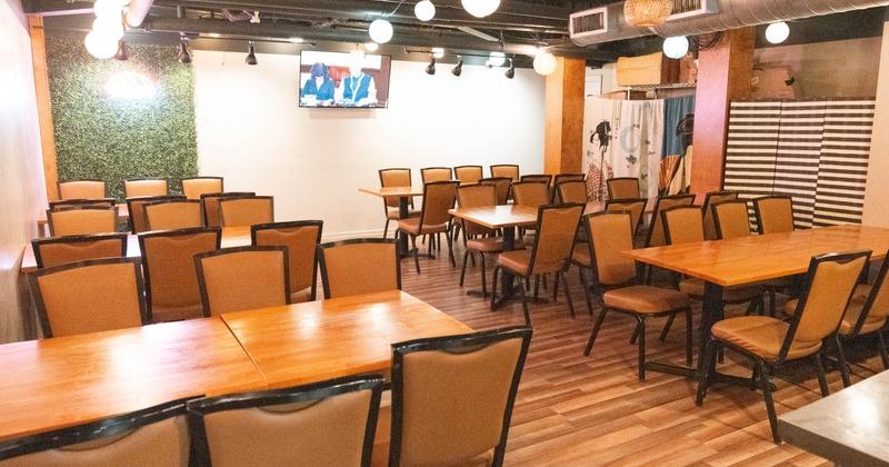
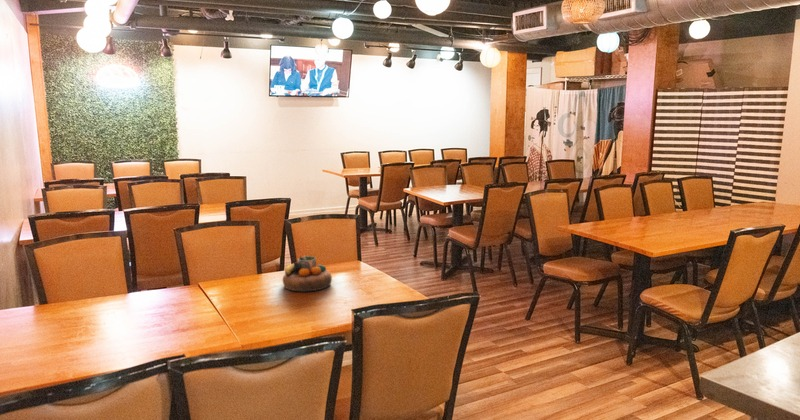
+ decorative bowl [282,254,333,292]
